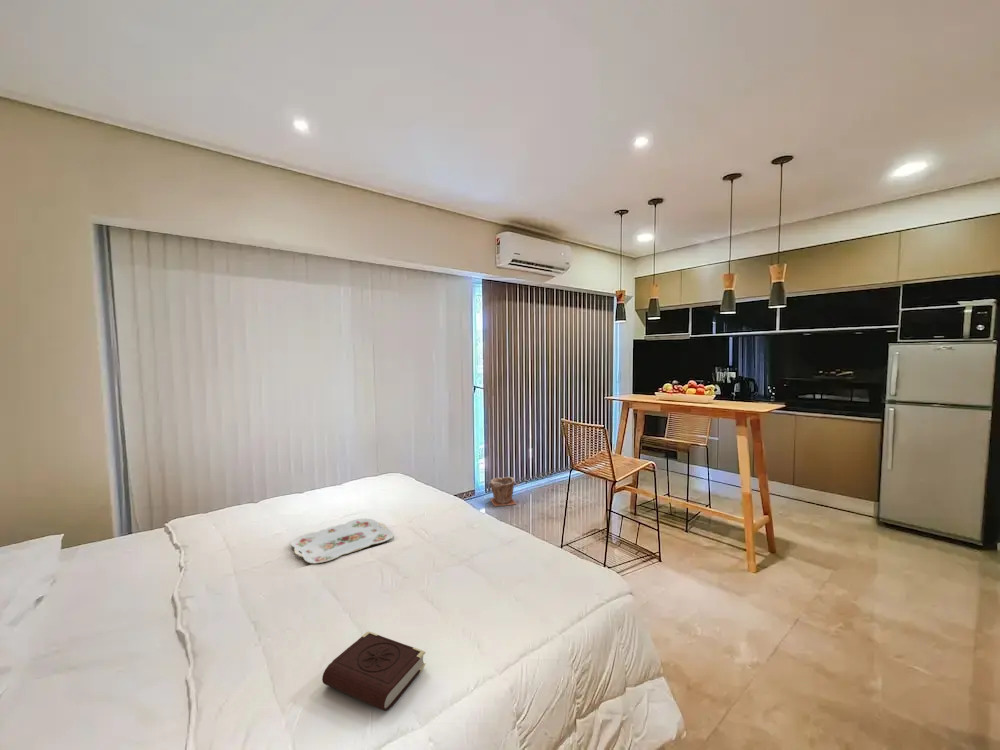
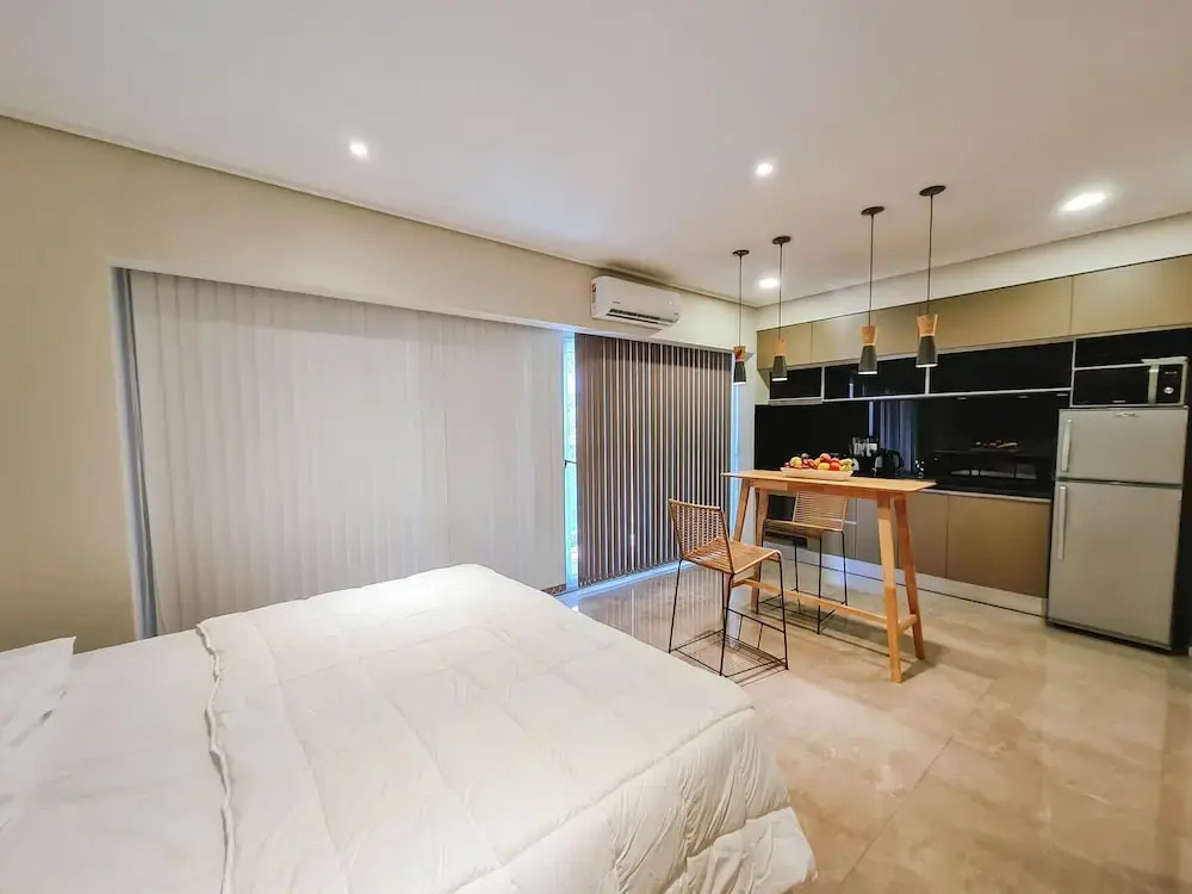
- serving tray [290,518,395,565]
- plant pot [488,476,517,508]
- book [321,631,427,712]
